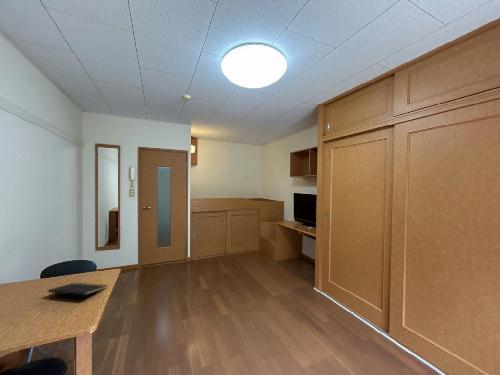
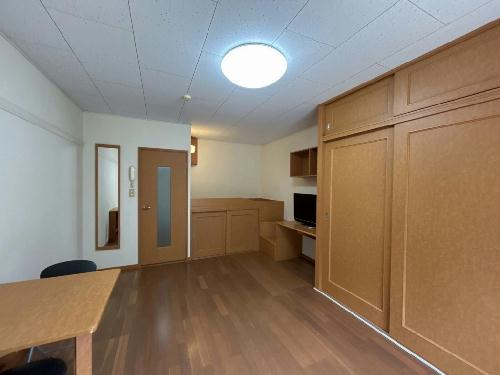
- notepad [47,282,108,302]
